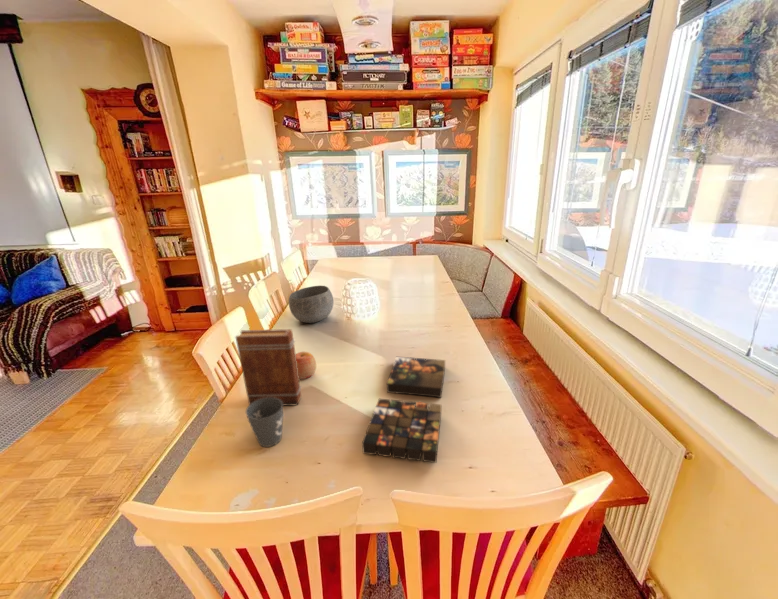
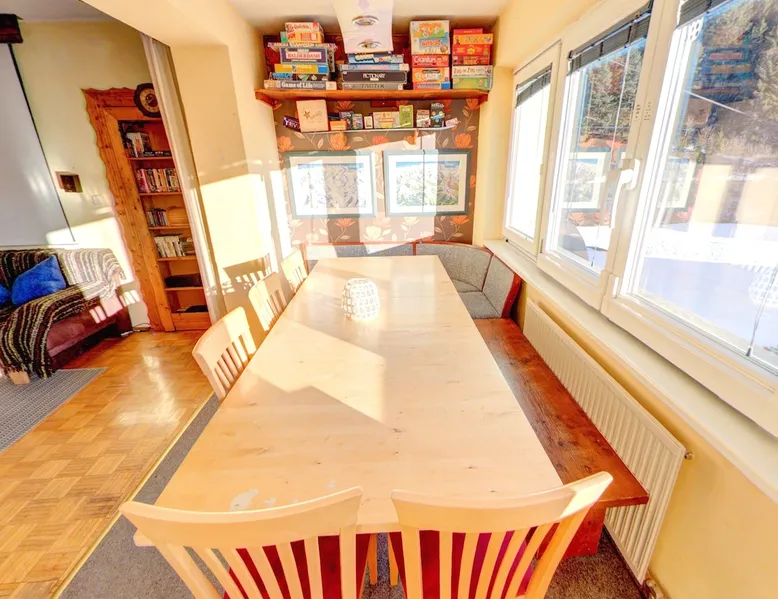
- mug [245,397,284,448]
- board game [361,356,446,464]
- bowl [288,285,334,324]
- book [235,328,302,407]
- apple [295,351,317,380]
